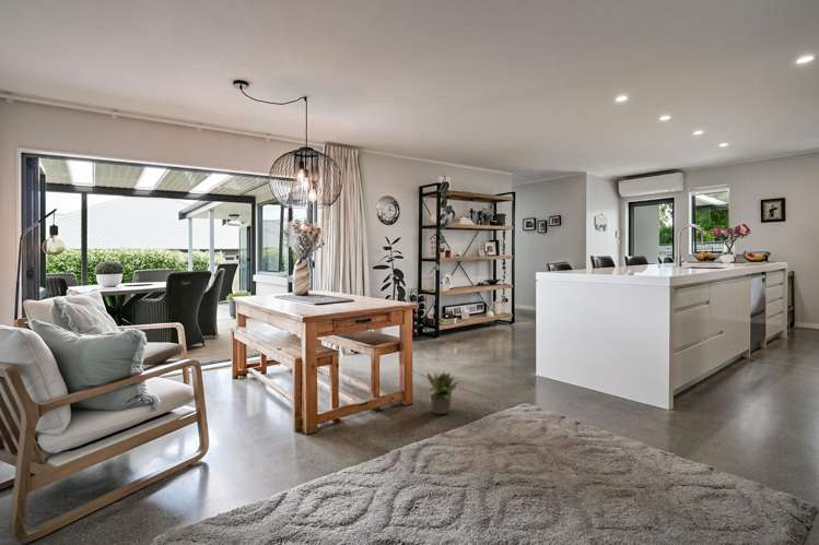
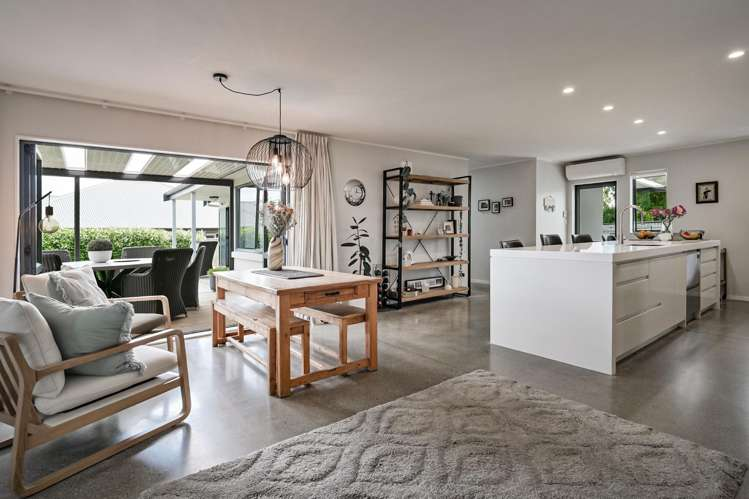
- potted plant [426,371,461,415]
